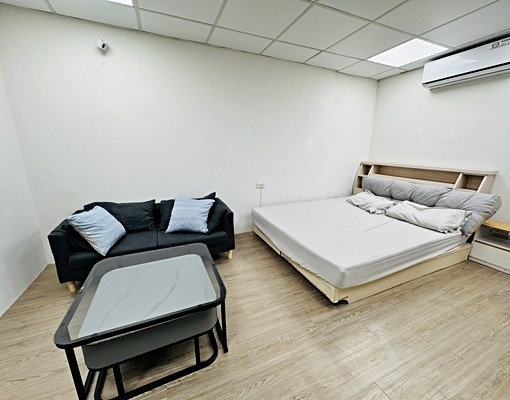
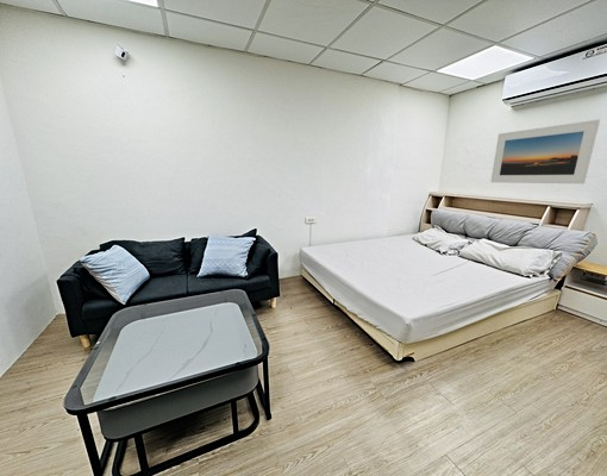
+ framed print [489,119,601,184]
